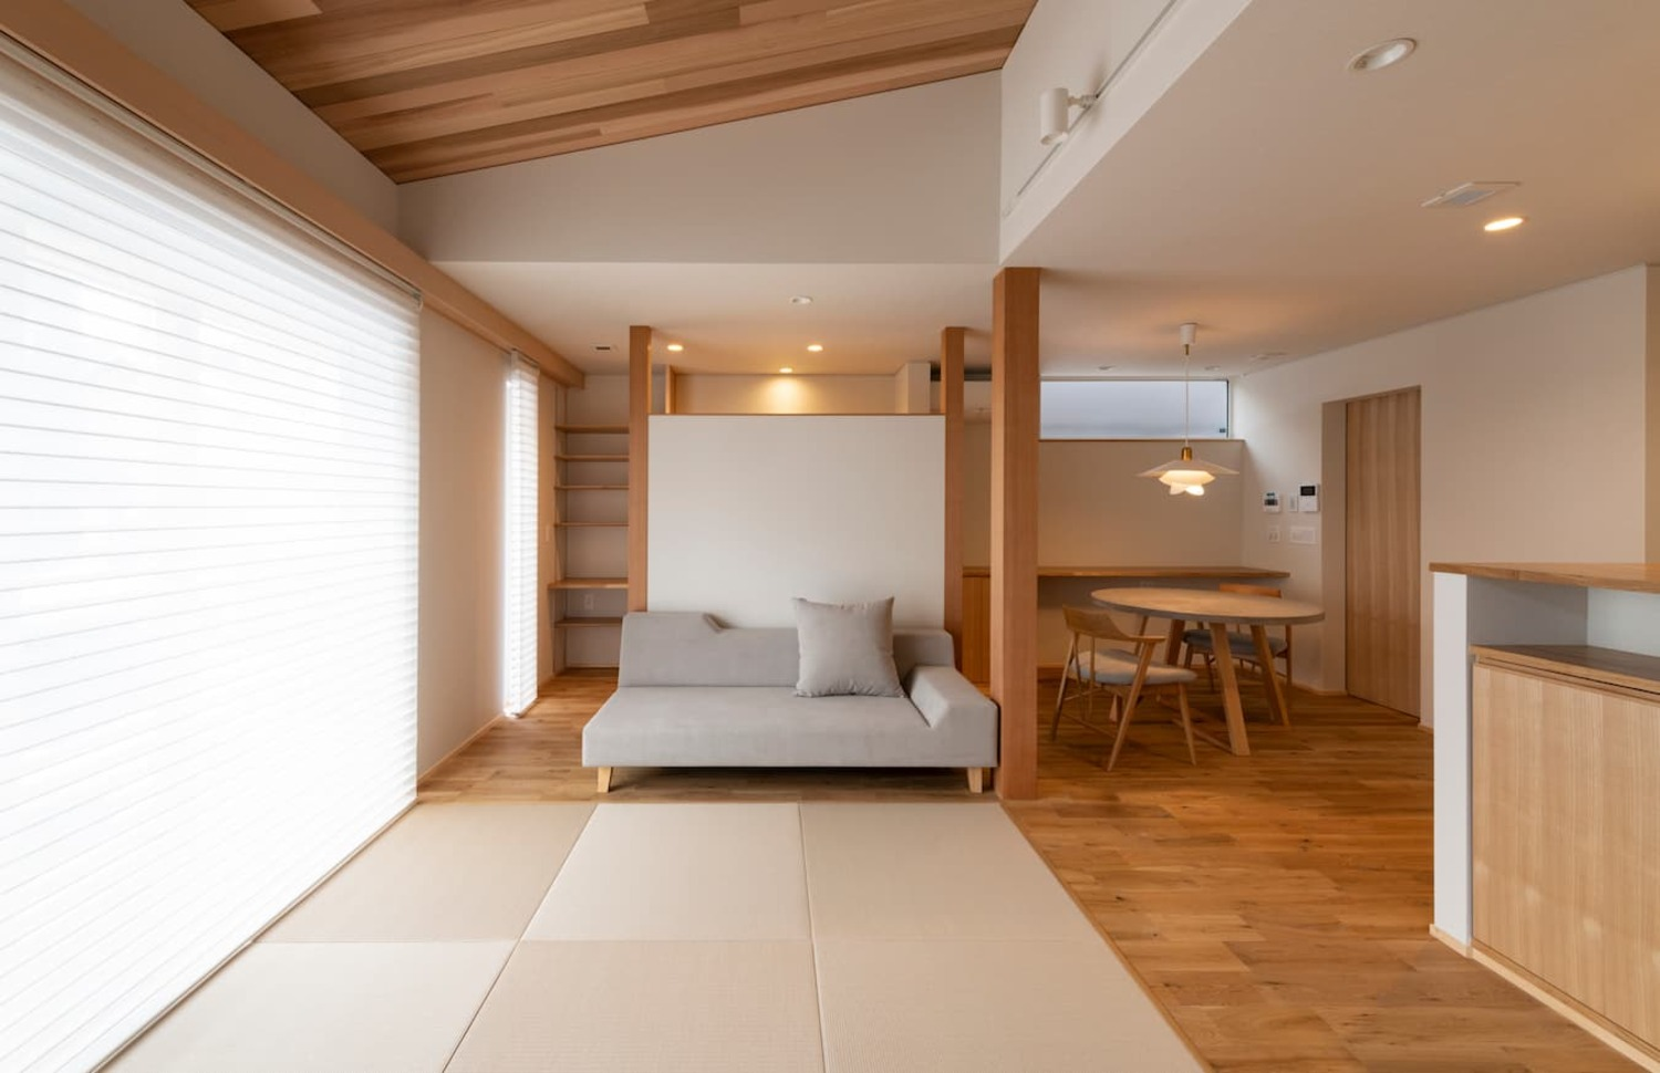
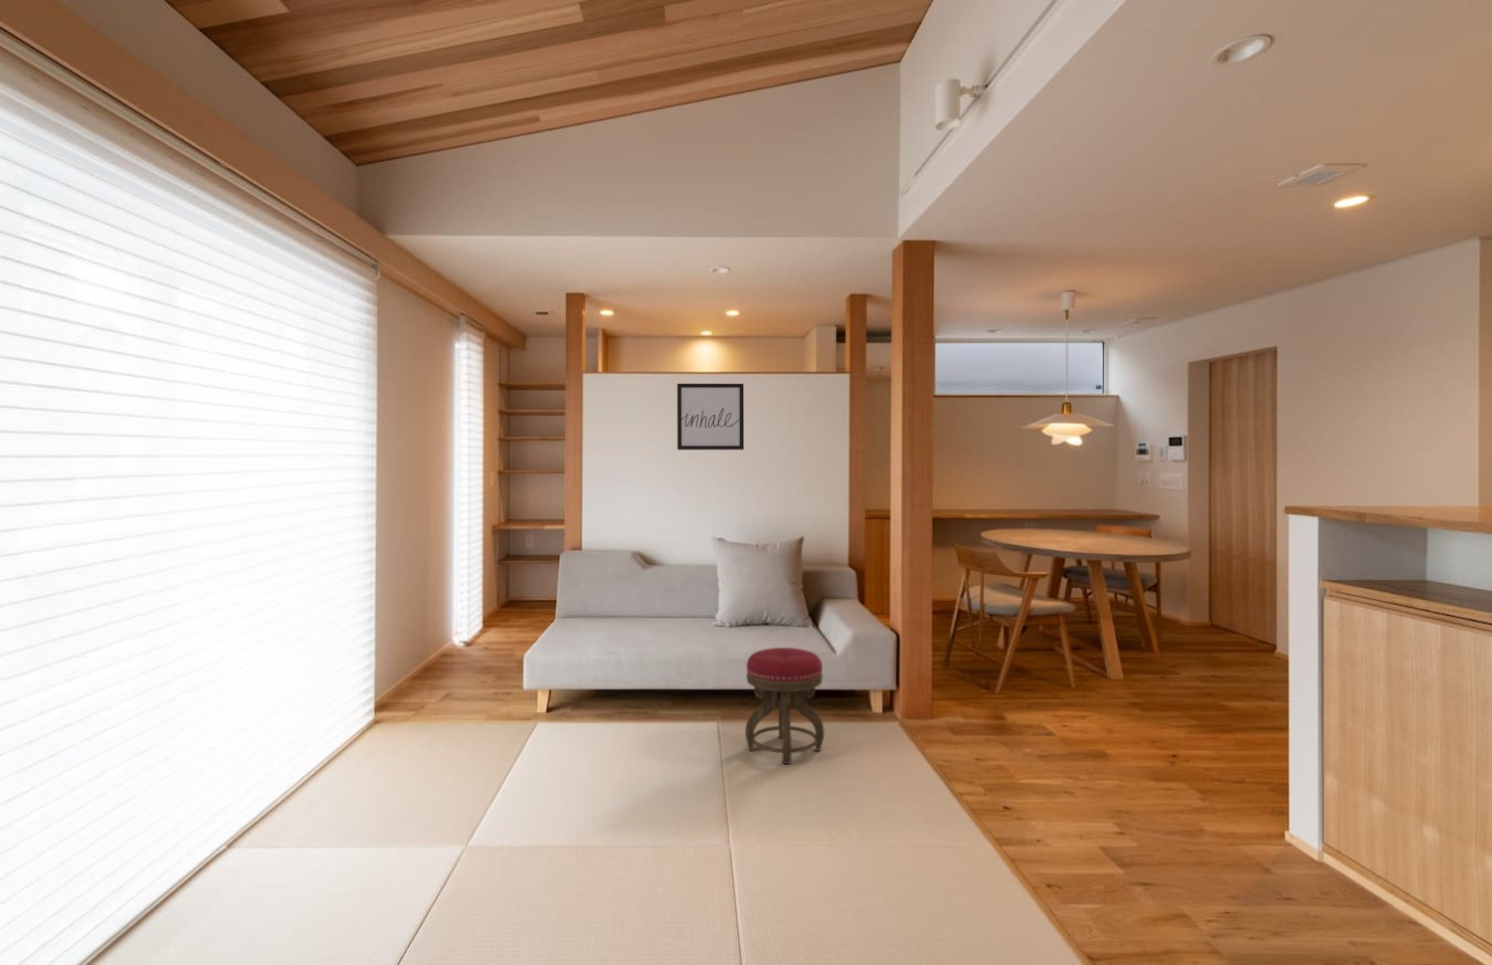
+ stool [744,646,825,765]
+ wall art [676,383,745,450]
